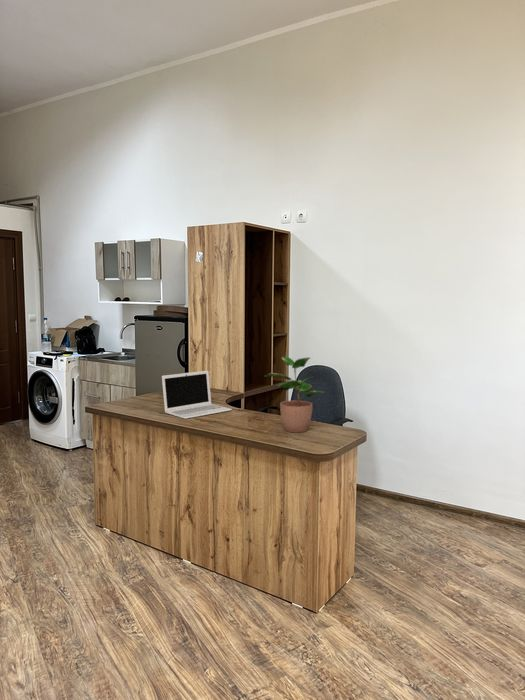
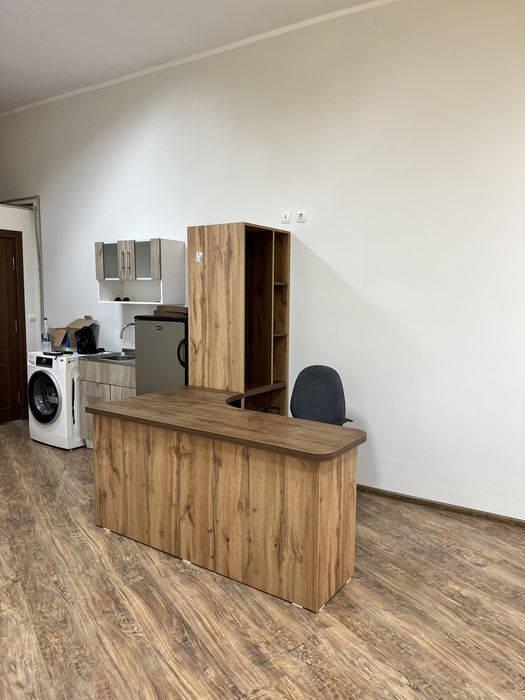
- potted plant [262,356,327,433]
- laptop [161,370,233,420]
